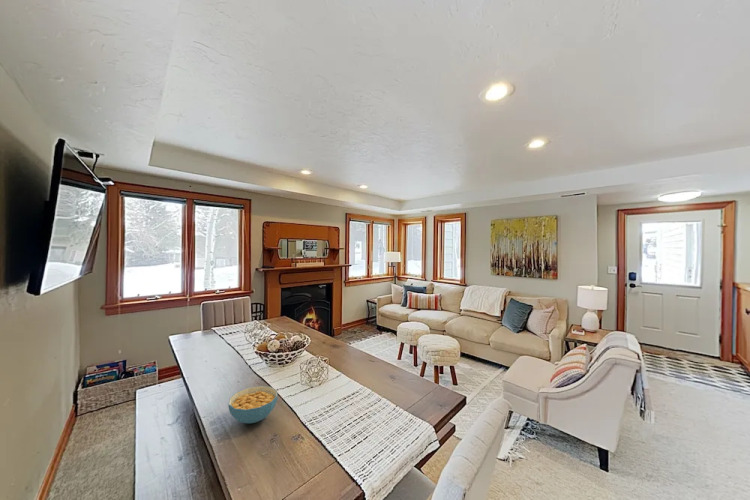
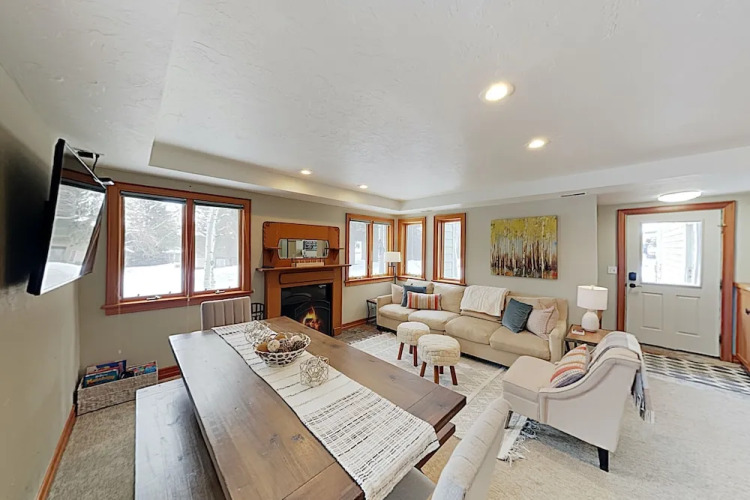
- cereal bowl [227,385,279,424]
